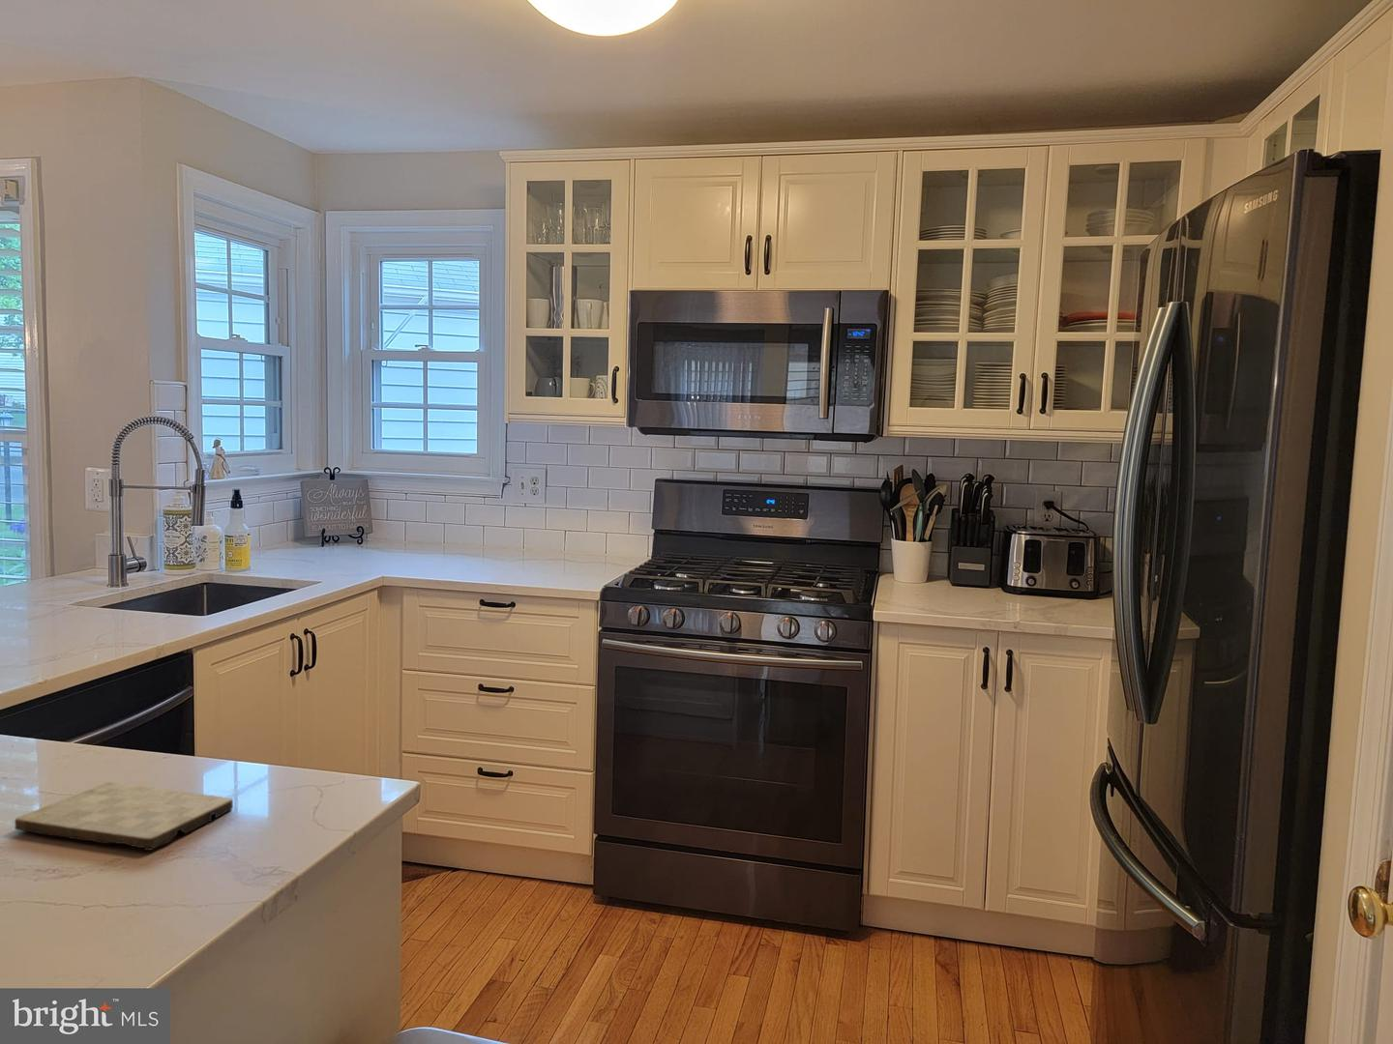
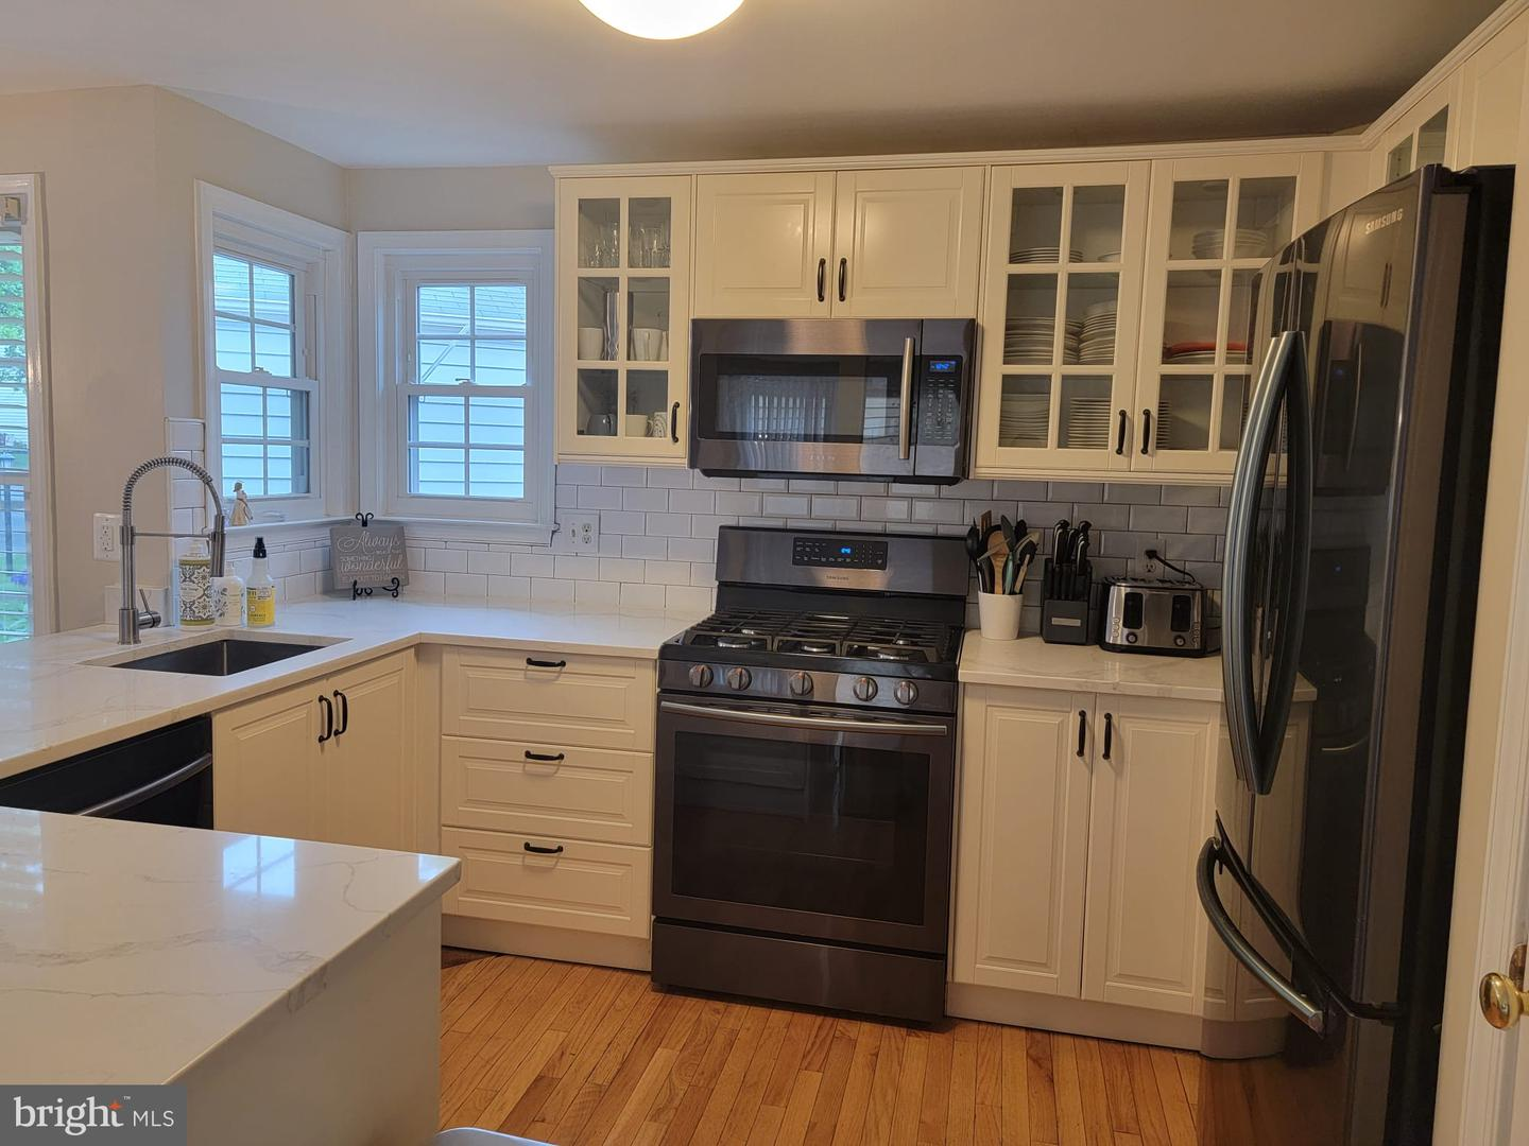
- cutting board [13,781,234,852]
